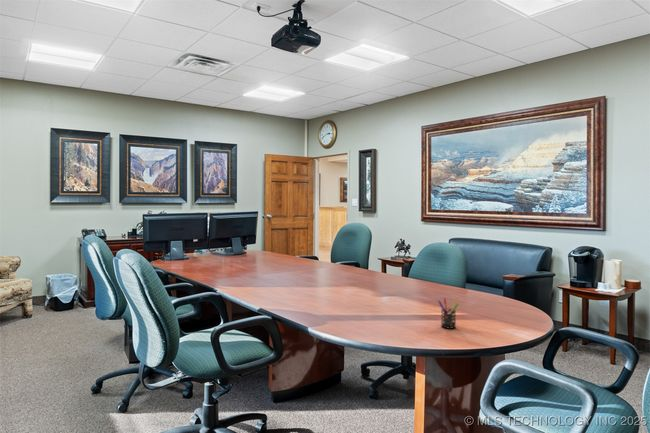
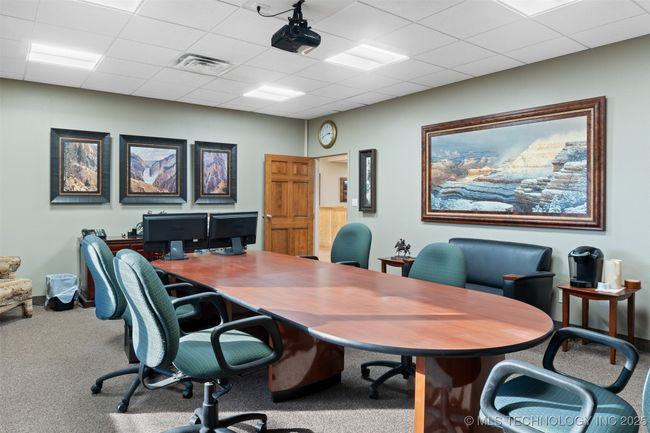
- pen holder [437,297,459,330]
